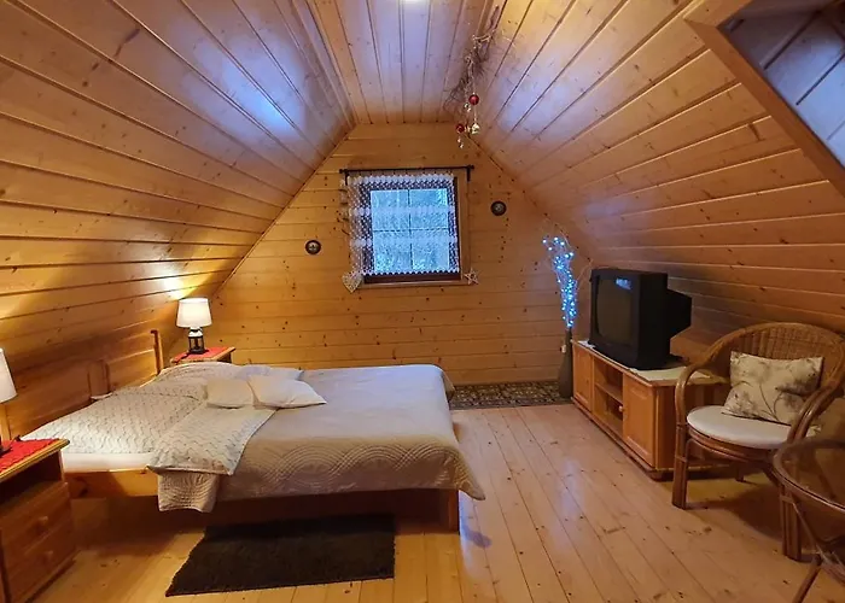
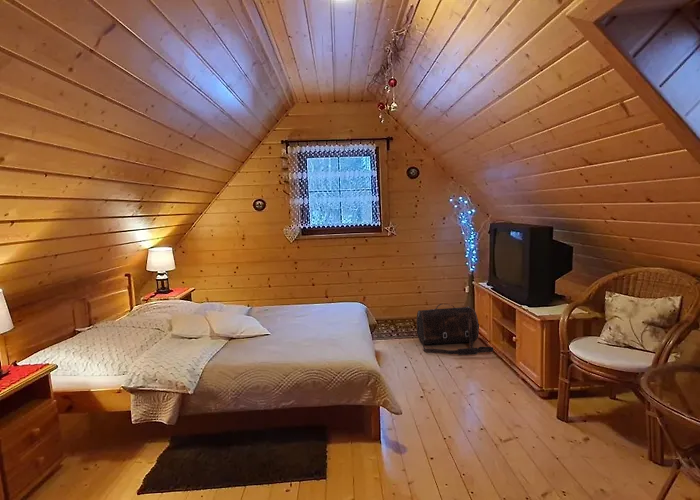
+ duffel bag [416,303,494,356]
